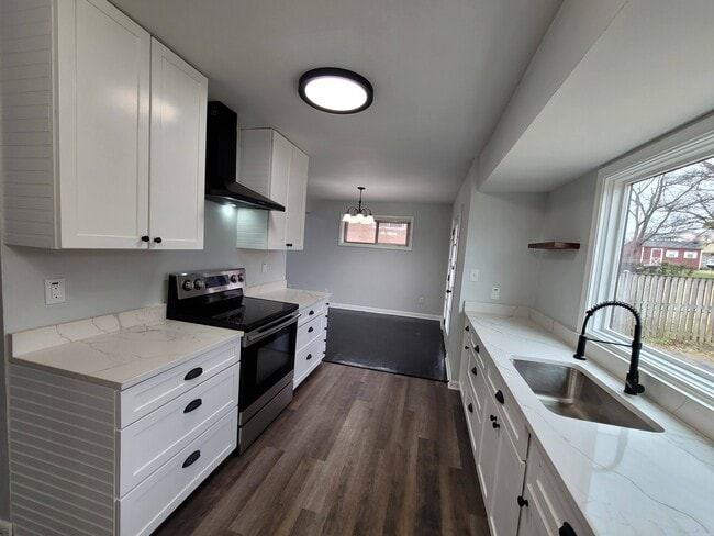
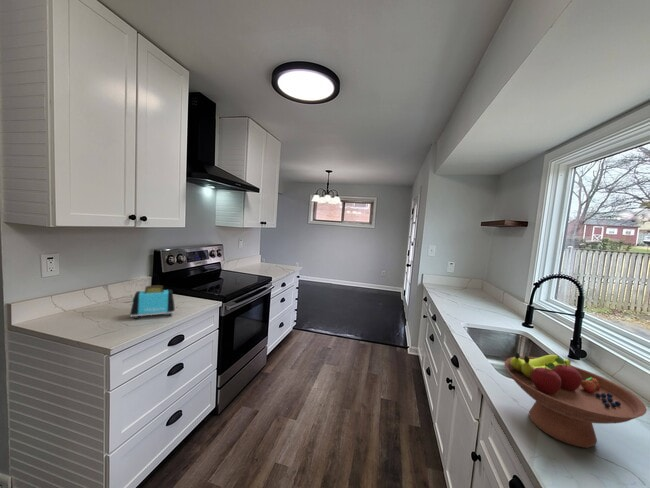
+ toaster [129,284,176,320]
+ fruit bowl [503,352,648,449]
